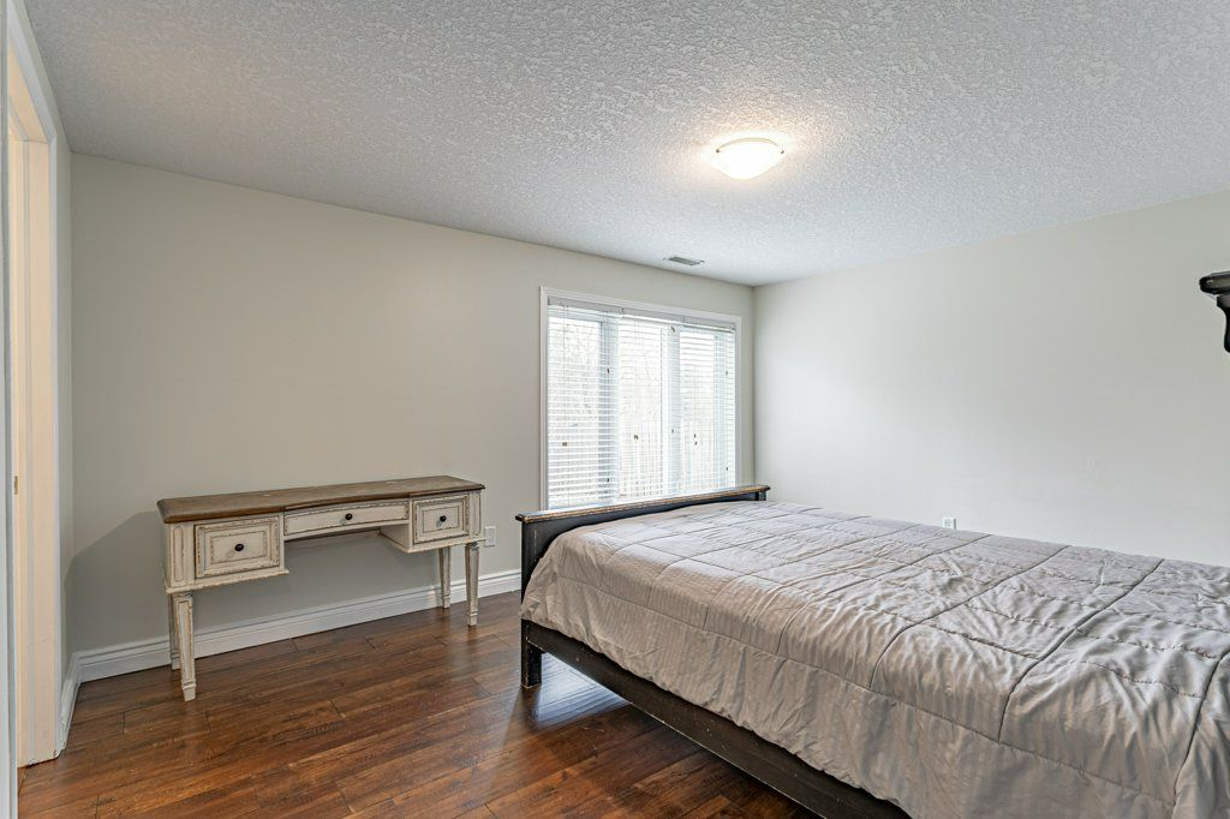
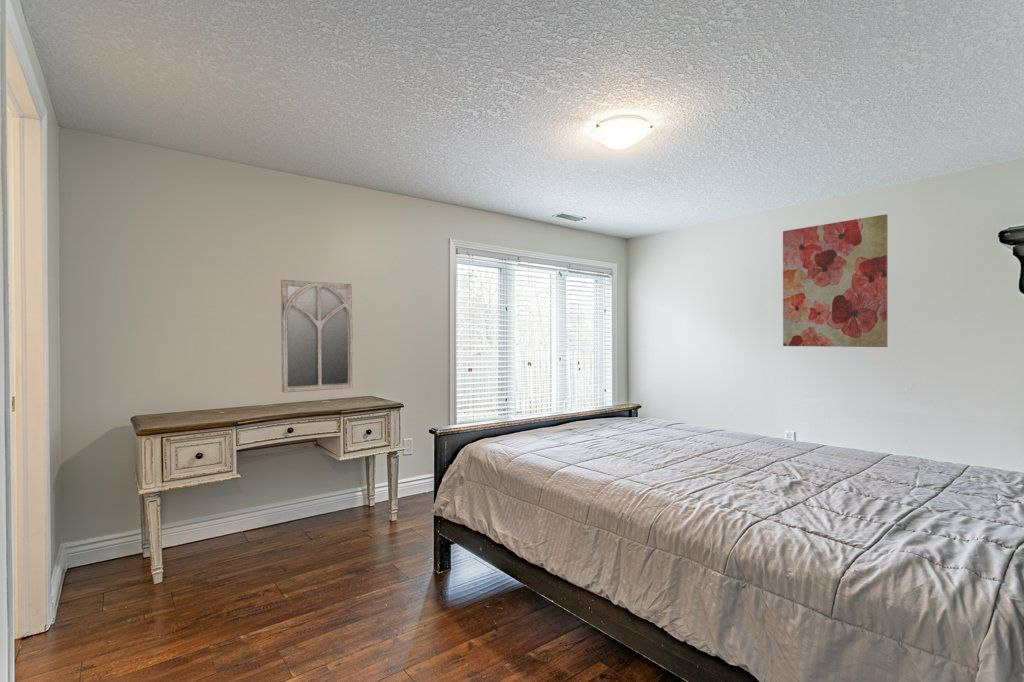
+ home mirror [280,279,354,394]
+ wall art [782,213,889,348]
